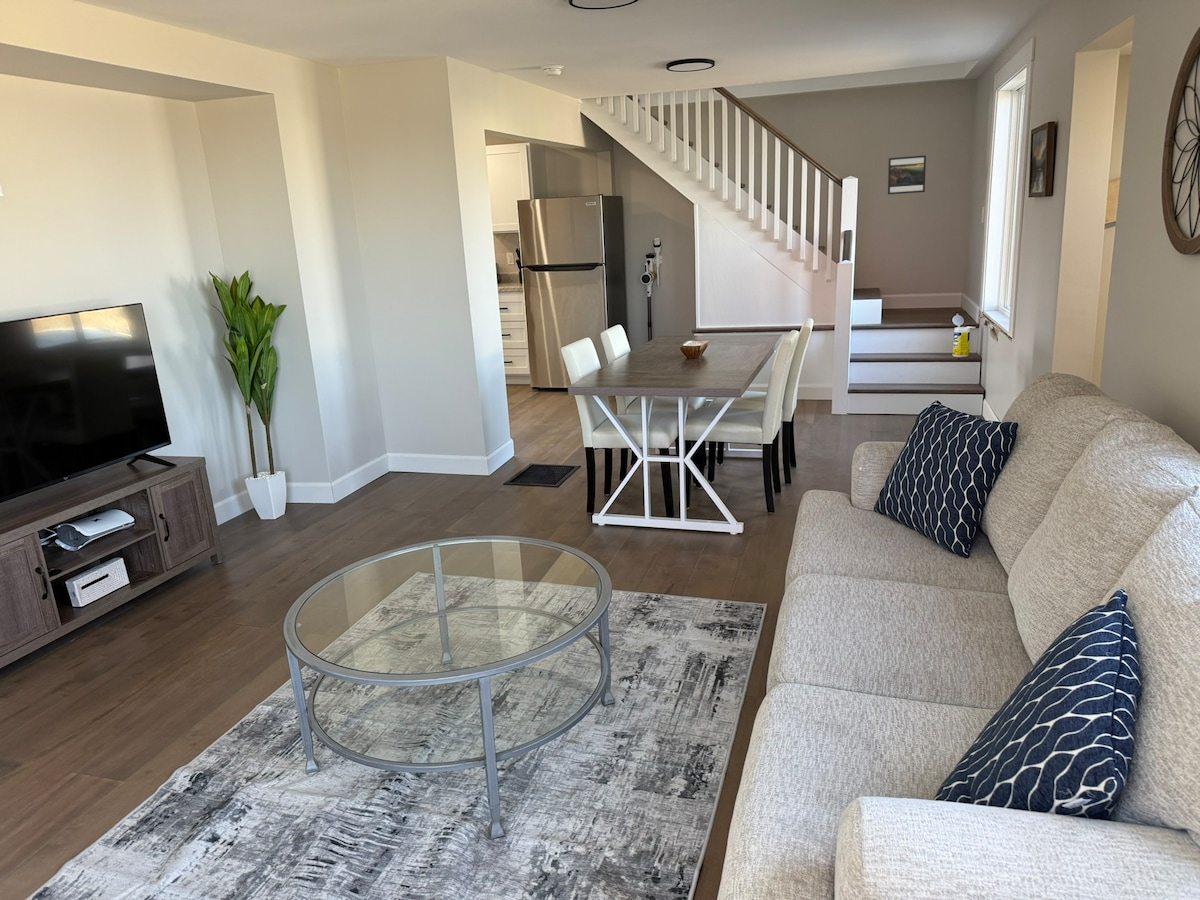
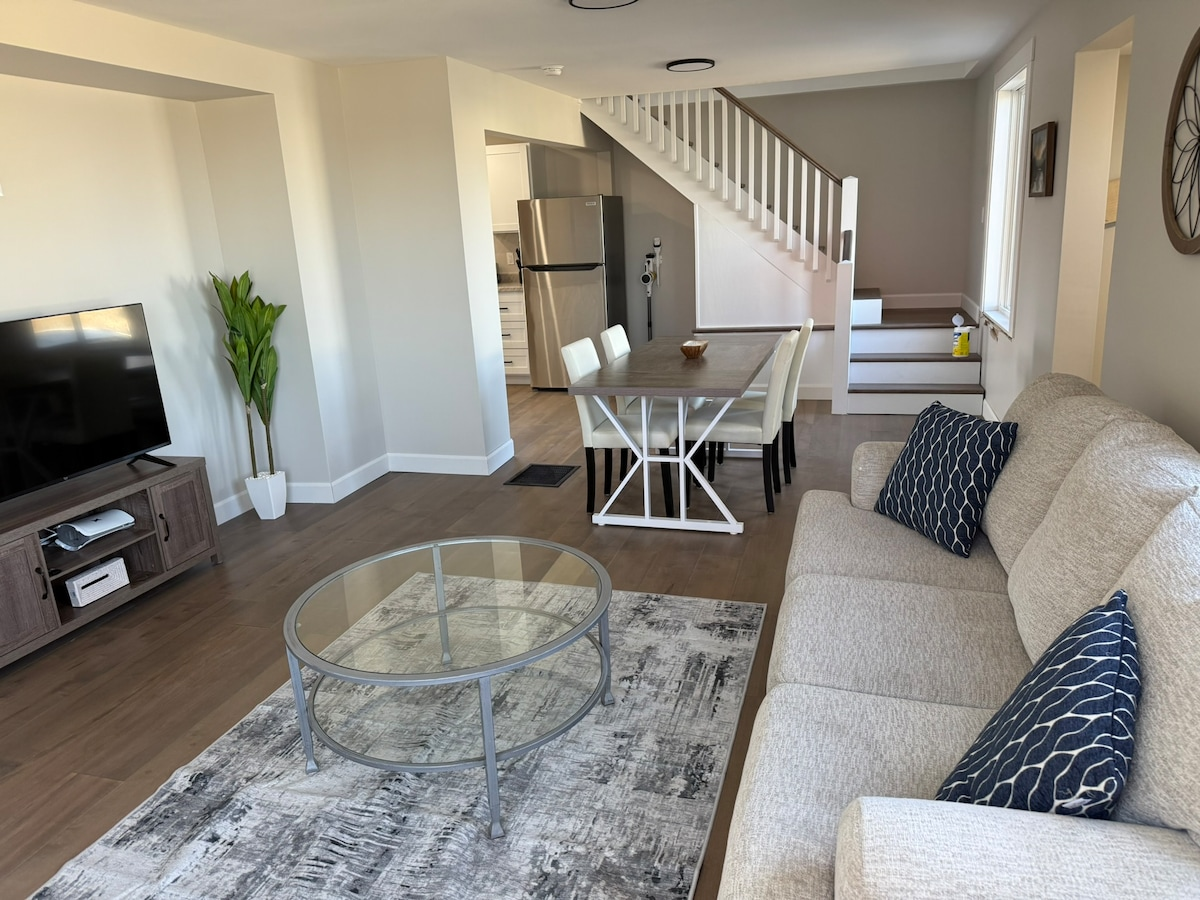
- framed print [887,154,927,195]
